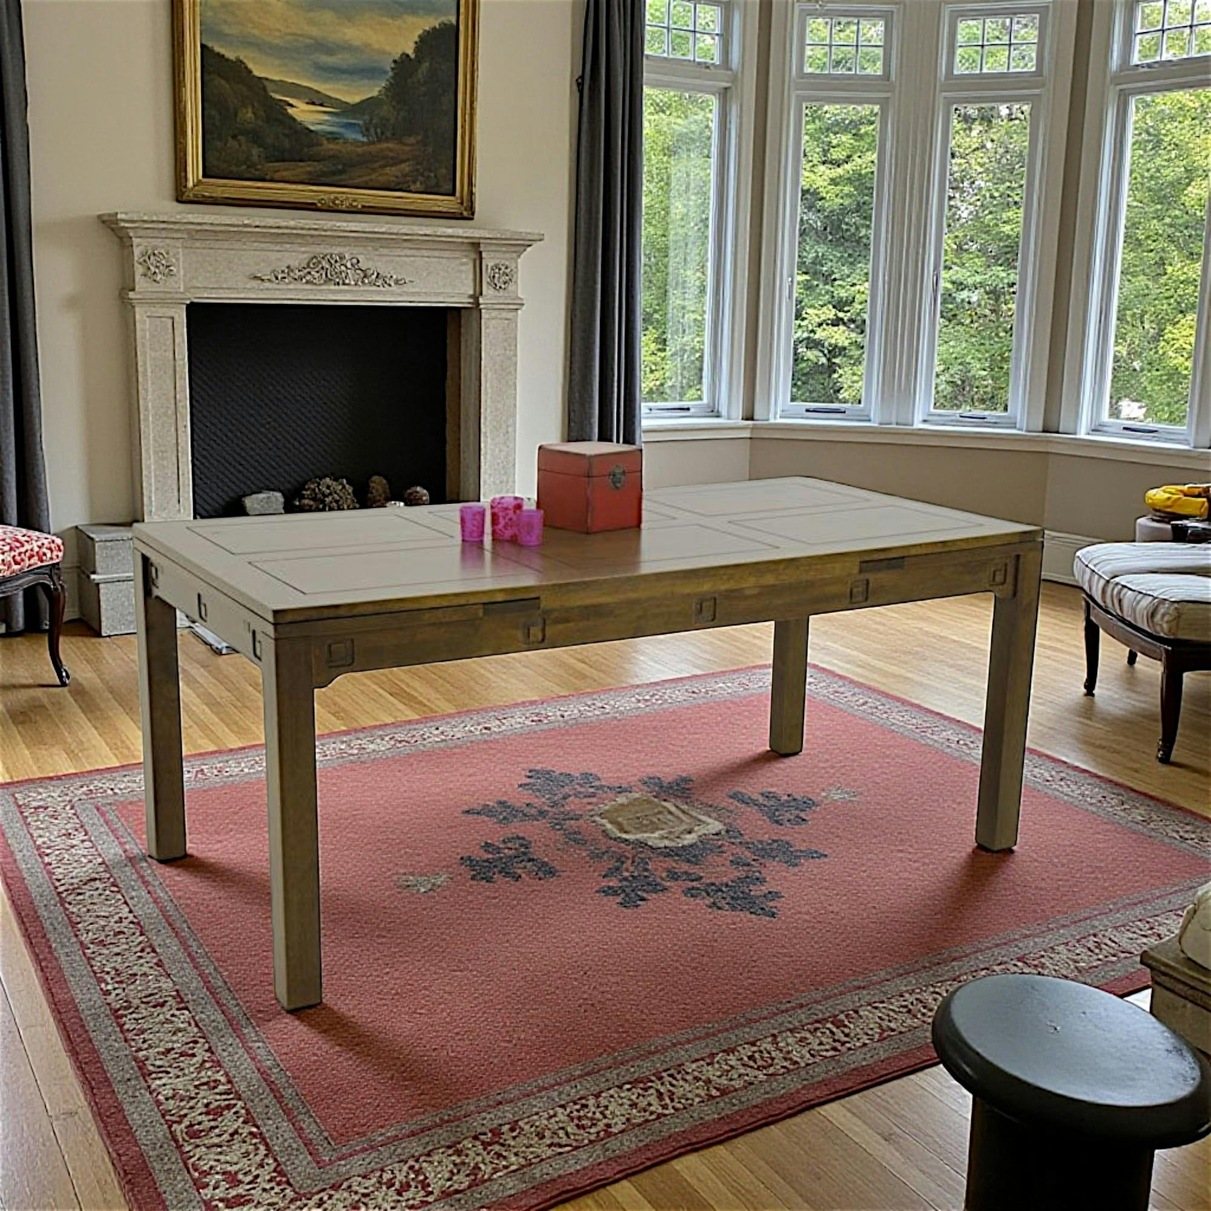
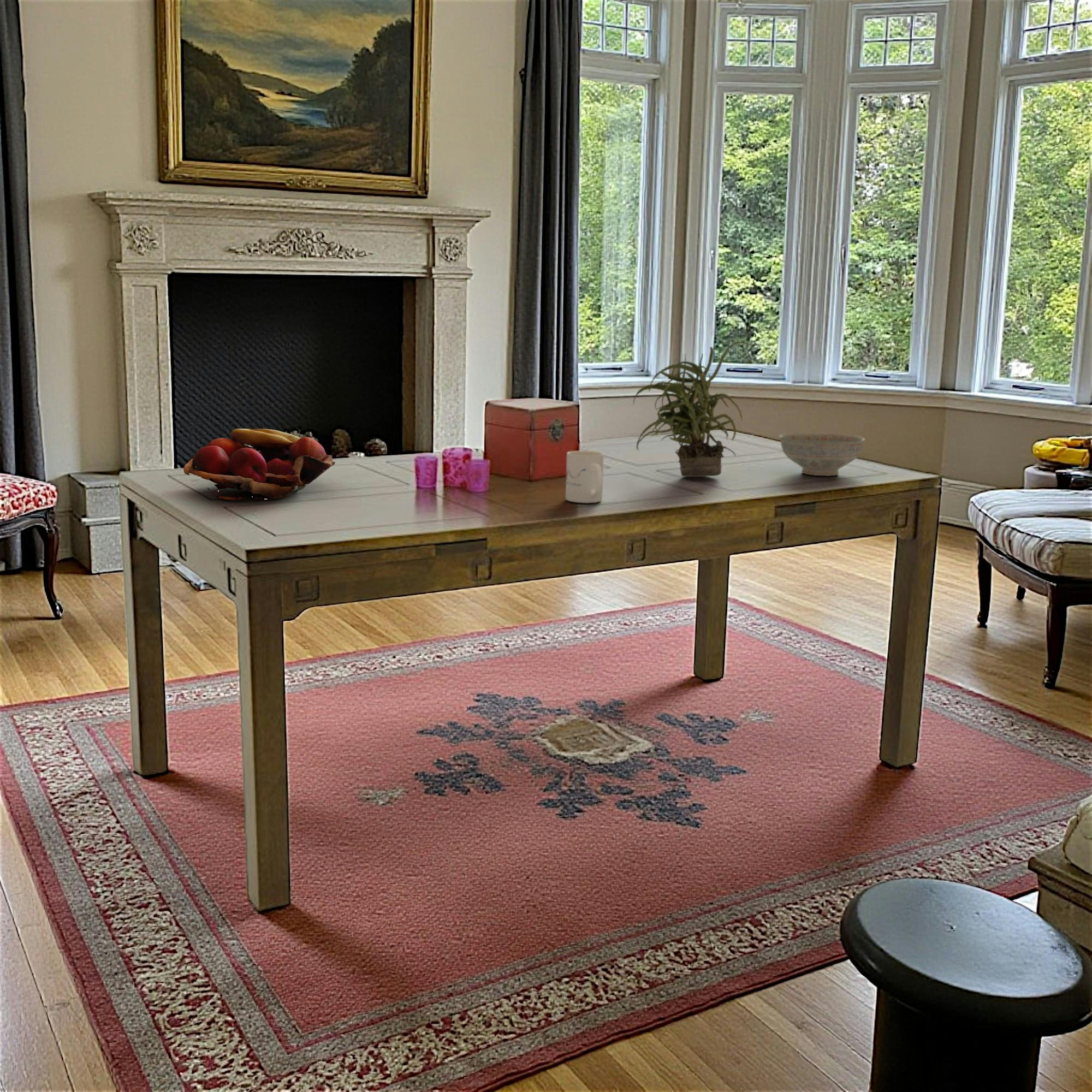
+ decorative bowl [779,432,865,477]
+ mug [565,450,604,503]
+ potted plant [633,341,751,477]
+ fruit basket [183,428,336,501]
